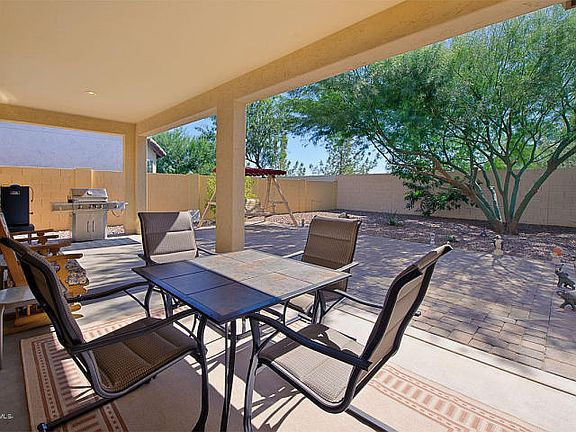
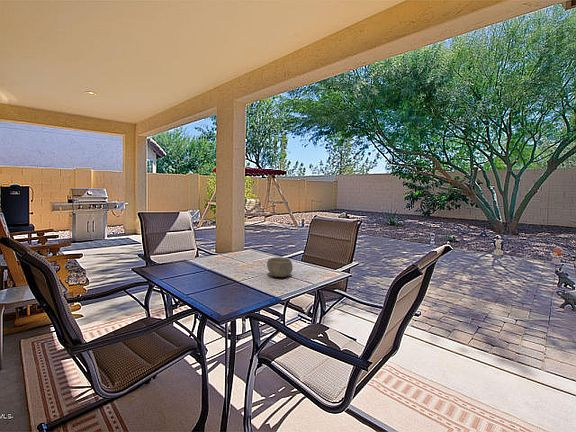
+ bowl [266,256,294,278]
